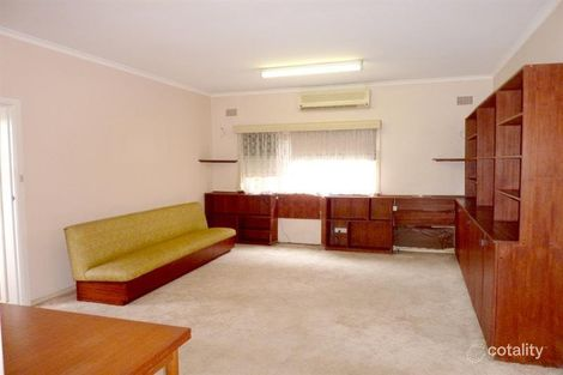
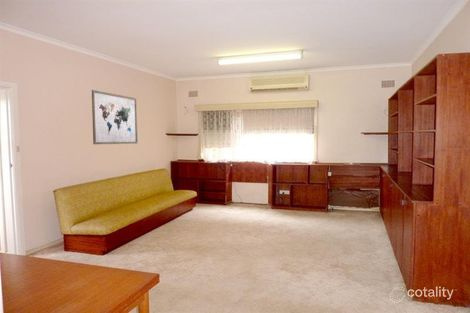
+ wall art [91,89,138,145]
